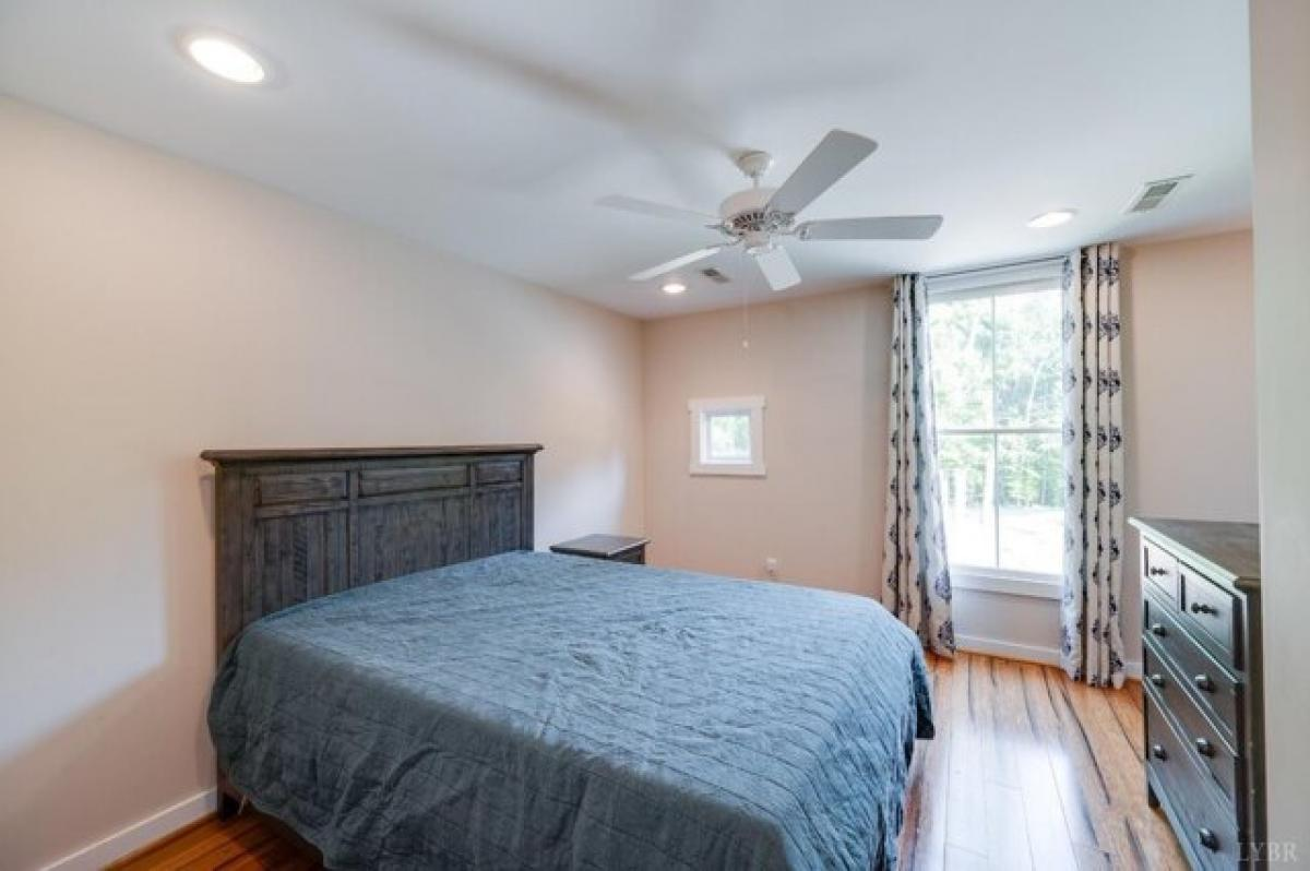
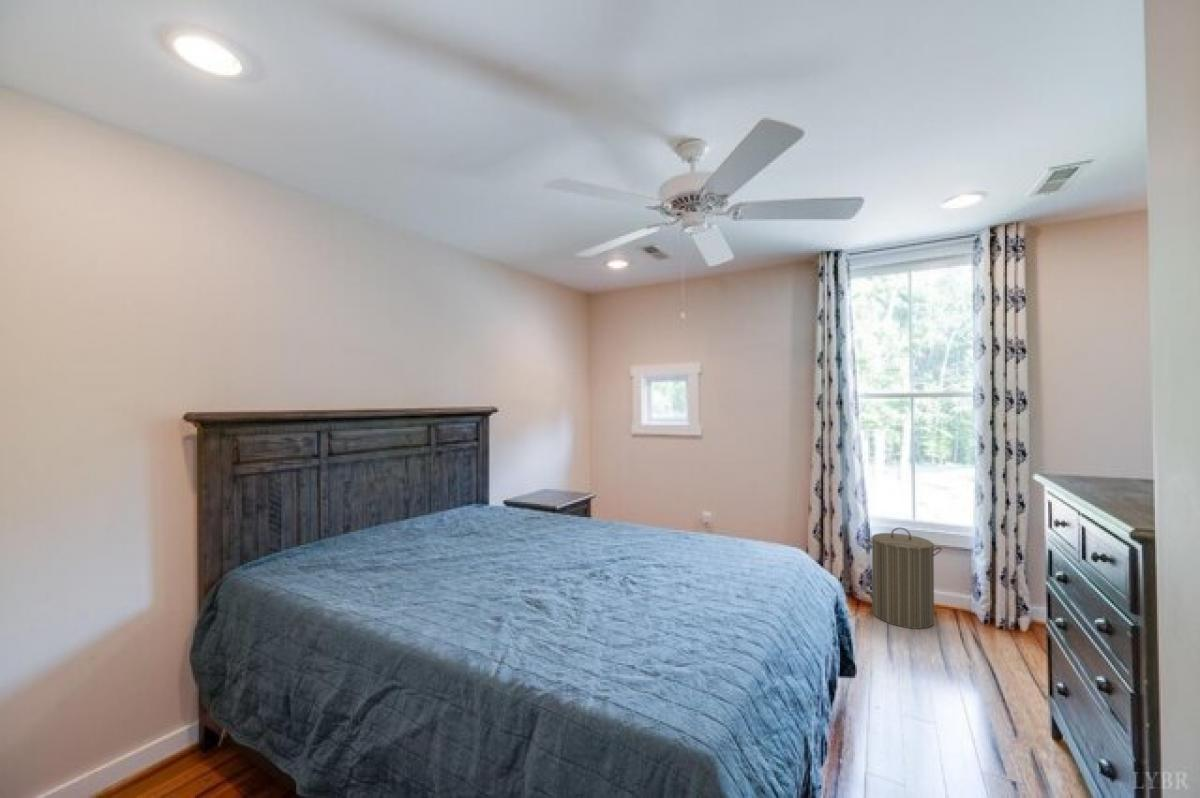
+ laundry hamper [864,527,943,630]
